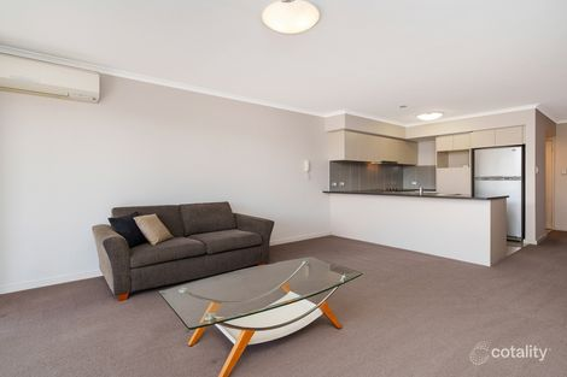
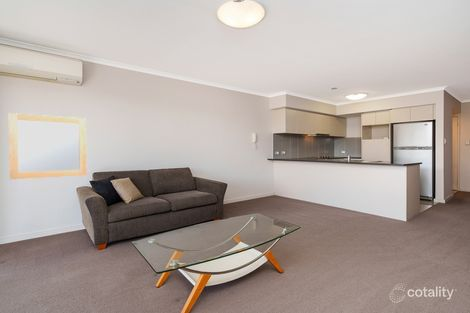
+ home mirror [8,112,88,180]
